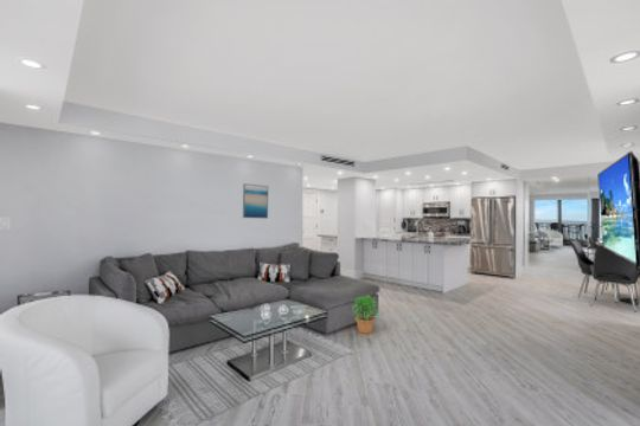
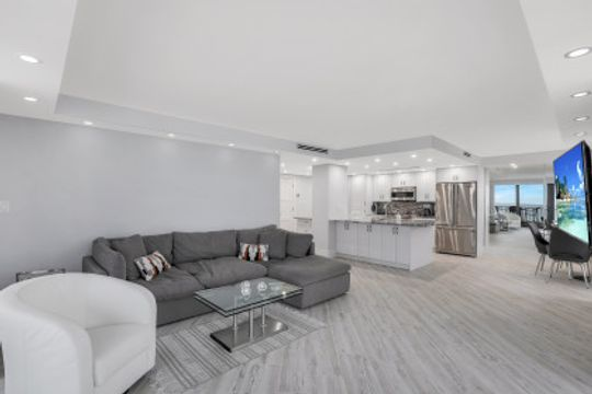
- wall art [242,182,269,220]
- potted plant [351,295,380,335]
